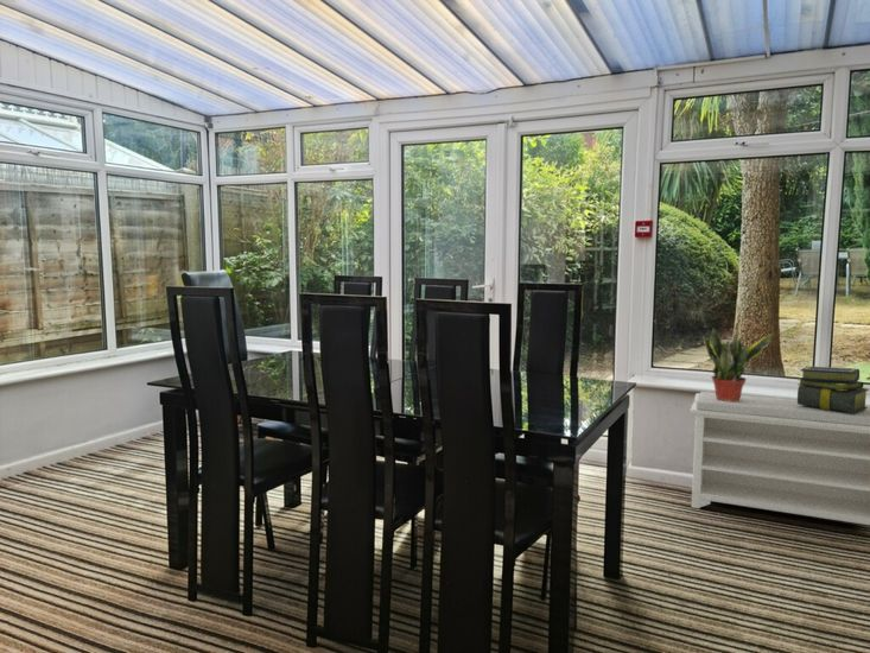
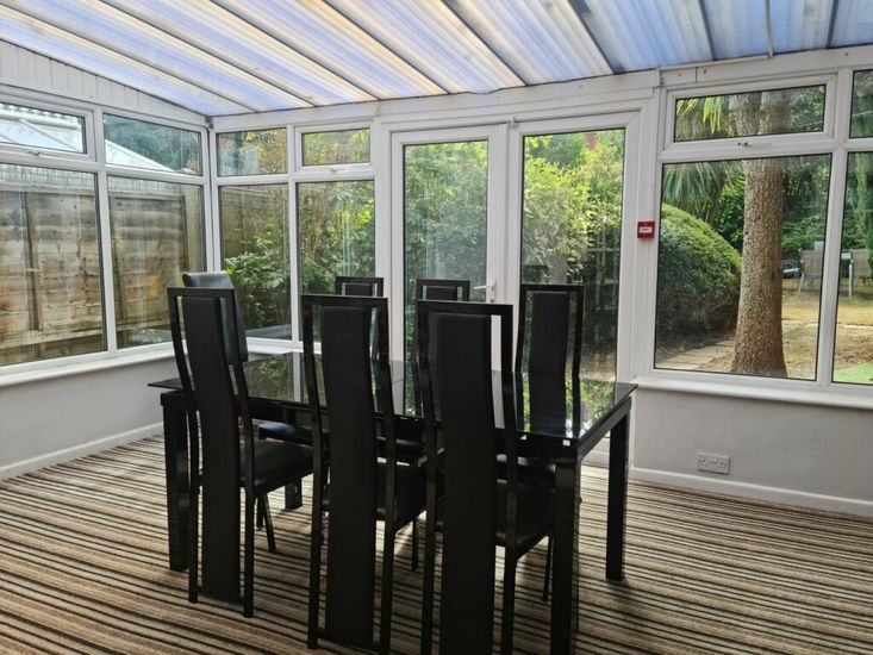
- potted plant [701,318,774,402]
- bench [688,391,870,526]
- stack of books [796,366,870,413]
